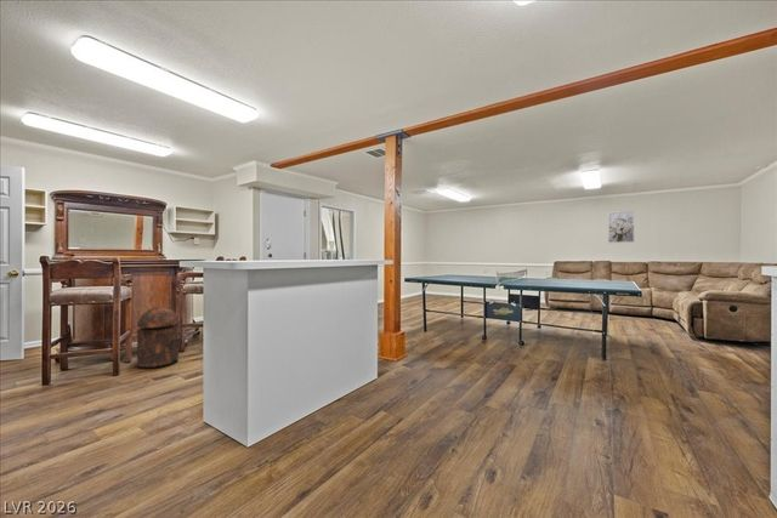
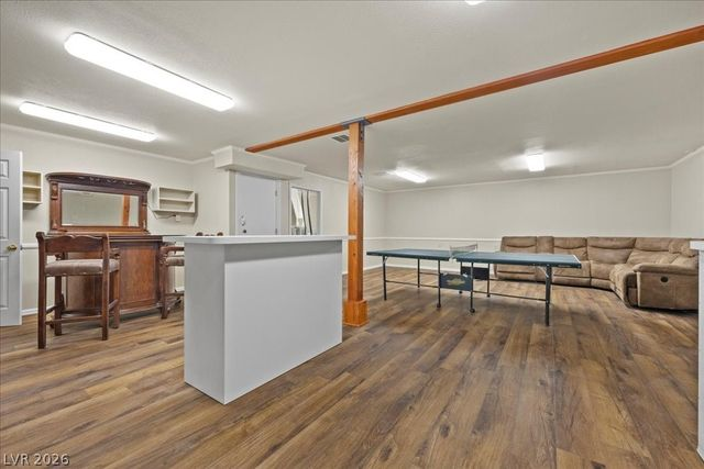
- trash can [136,306,180,370]
- wall art [607,210,636,244]
